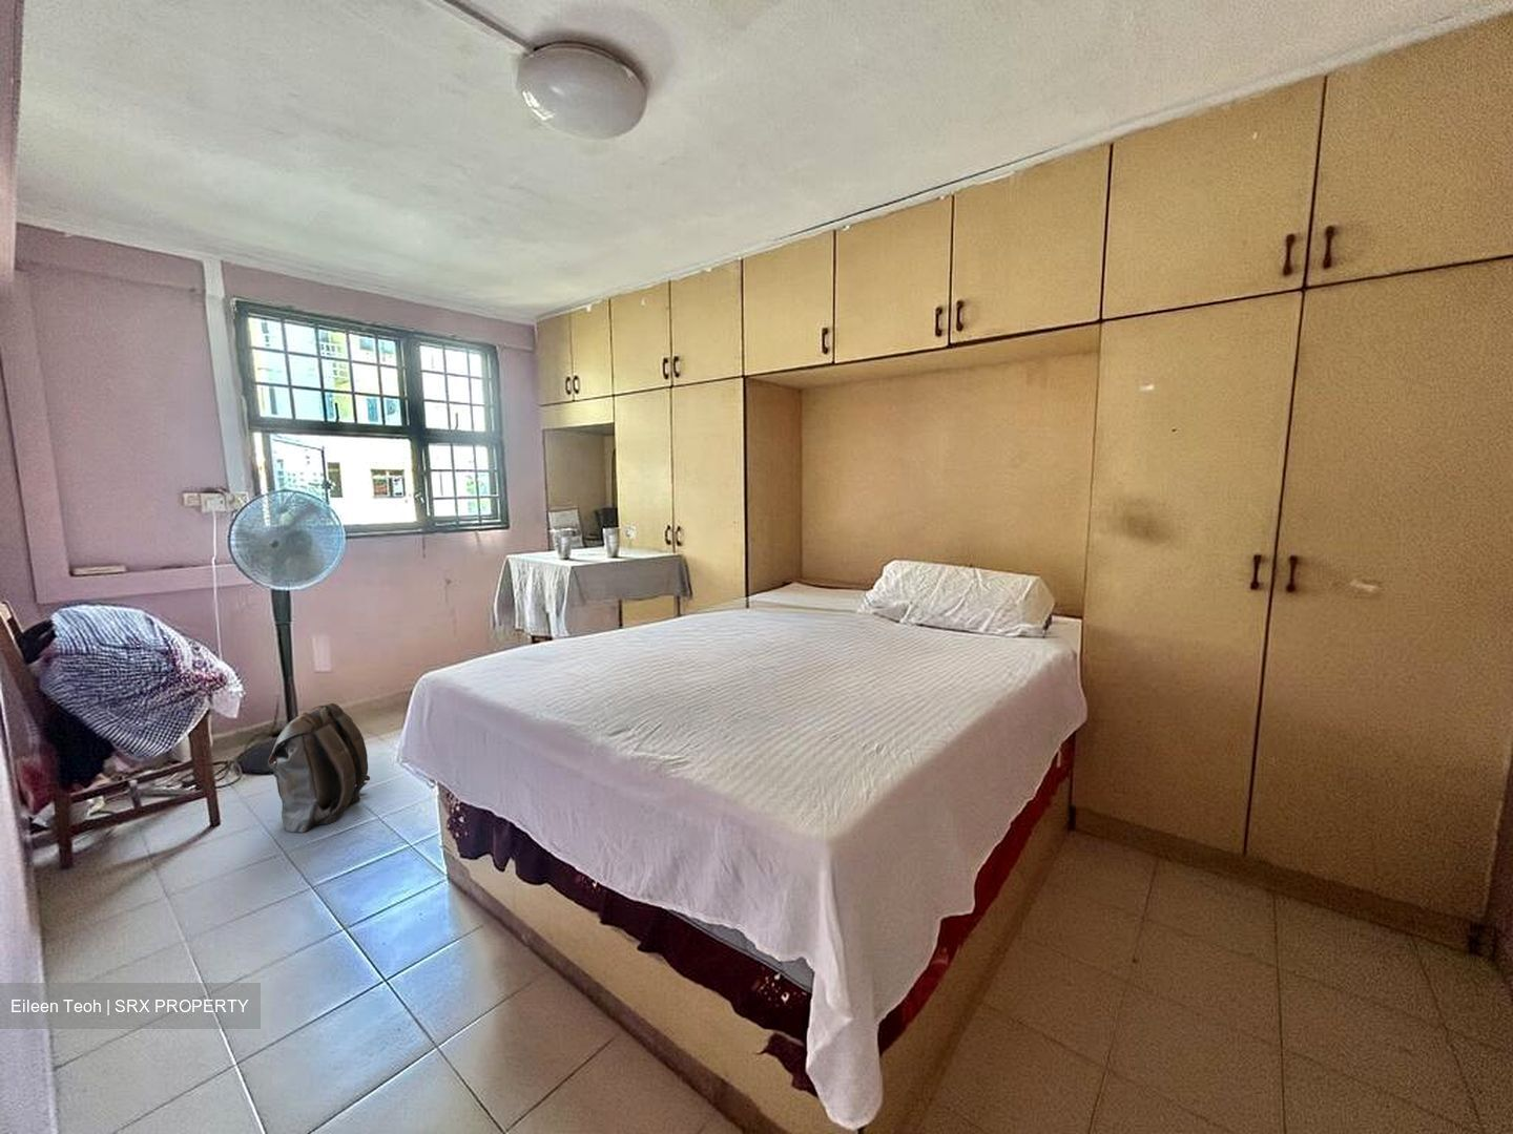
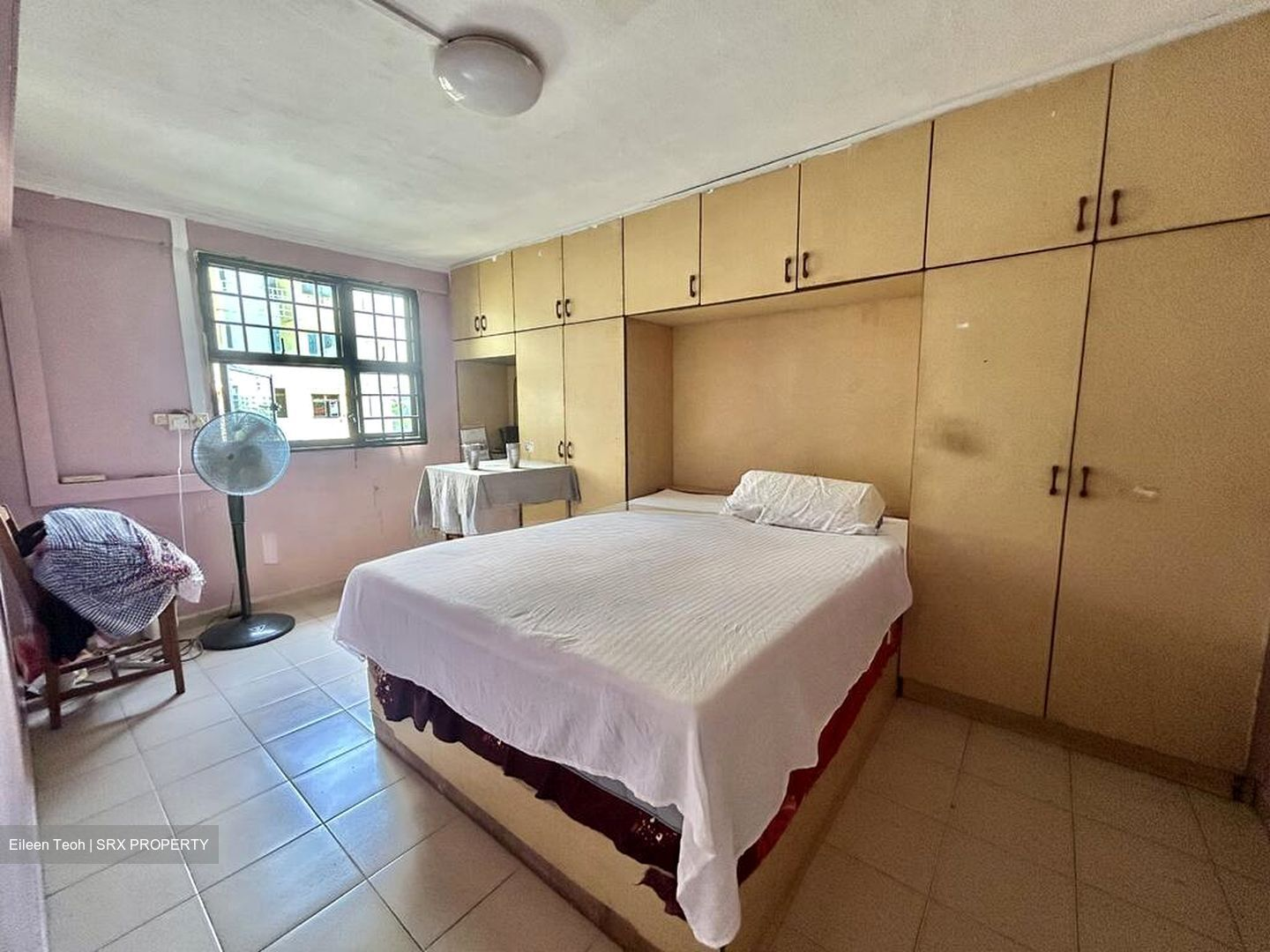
- backpack [267,703,371,834]
